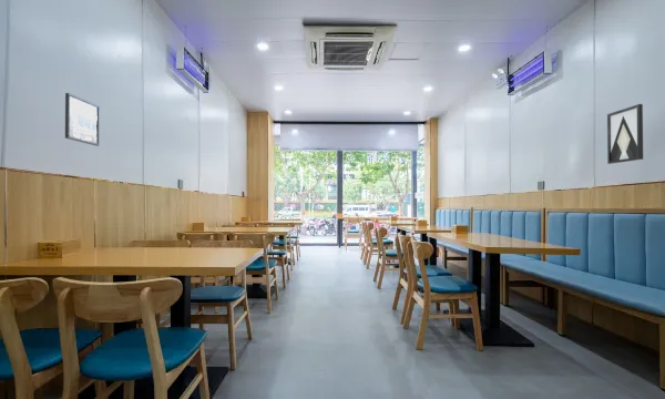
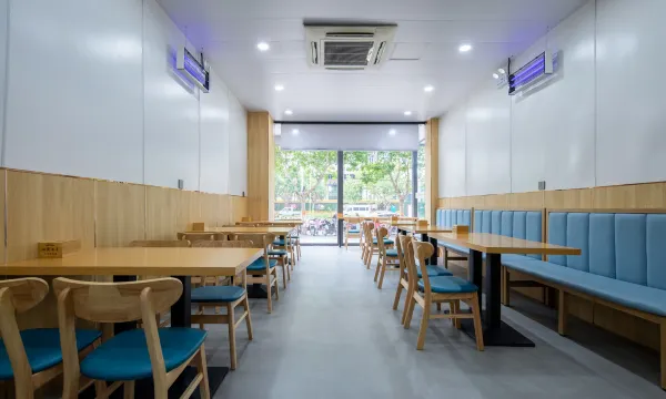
- wall art [606,103,644,165]
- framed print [64,92,101,147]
